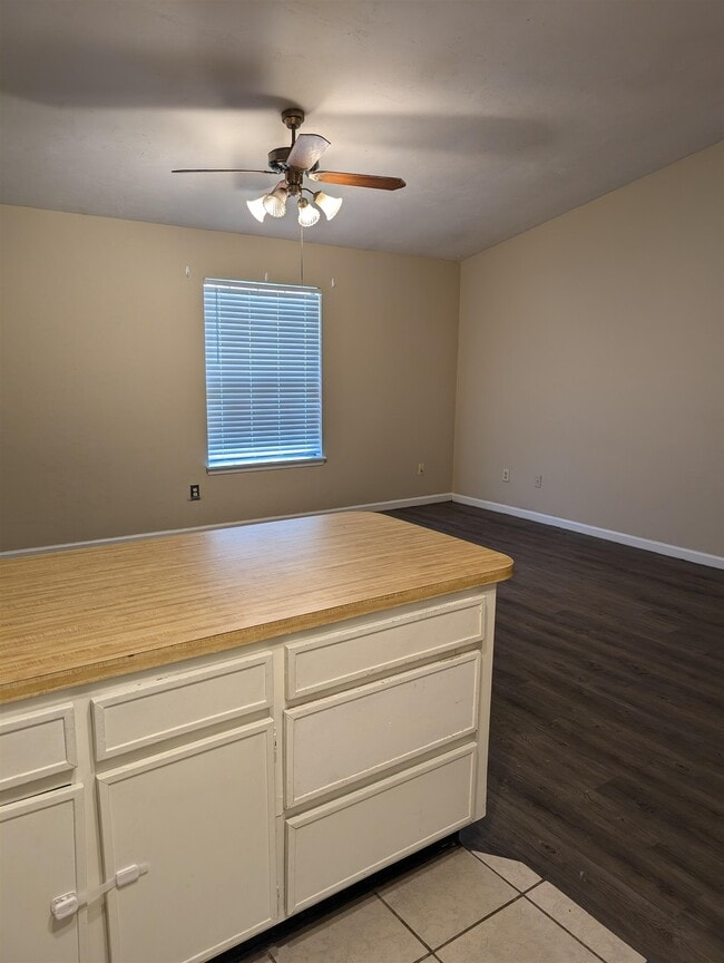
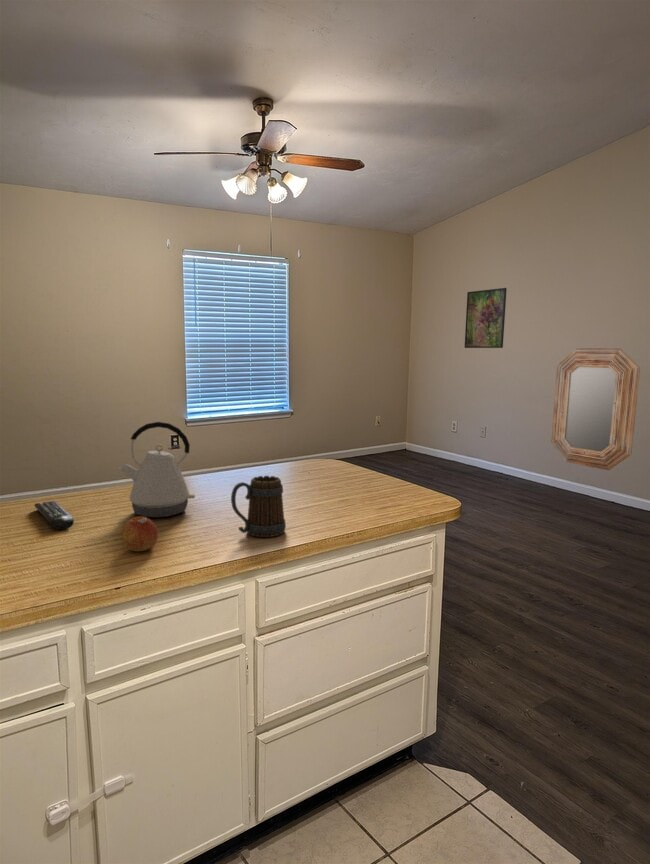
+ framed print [464,287,508,349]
+ mug [230,475,287,538]
+ remote control [34,500,75,531]
+ apple [121,515,159,552]
+ home mirror [550,348,641,471]
+ kettle [118,421,196,518]
